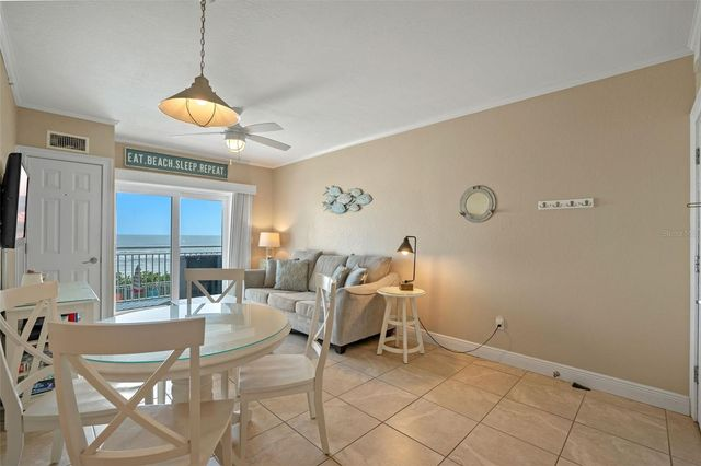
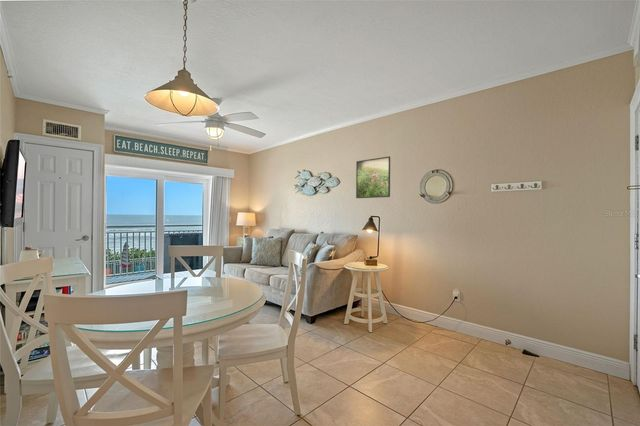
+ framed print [355,155,391,199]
